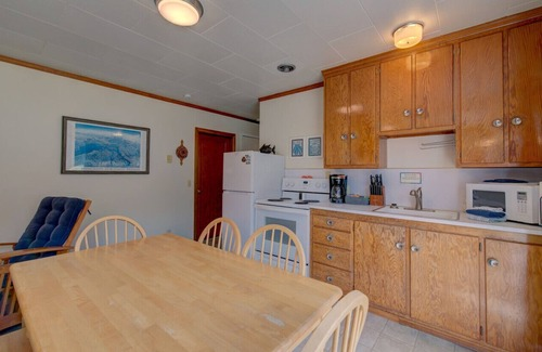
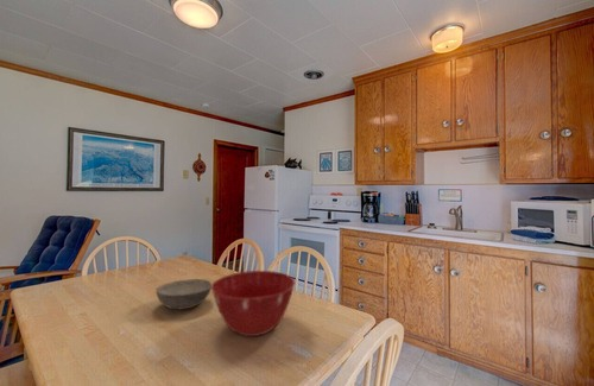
+ bowl [154,278,213,310]
+ mixing bowl [210,270,296,337]
